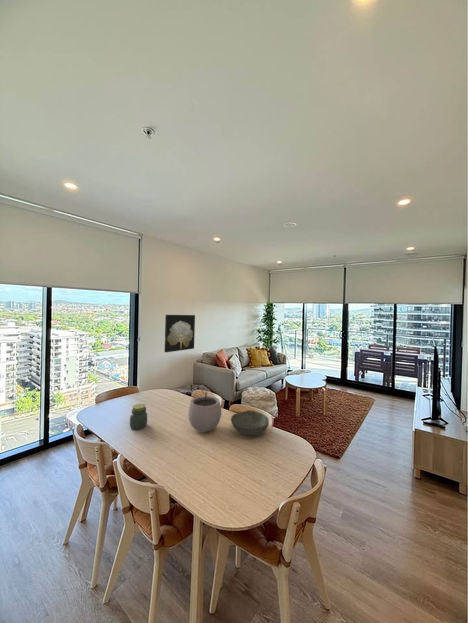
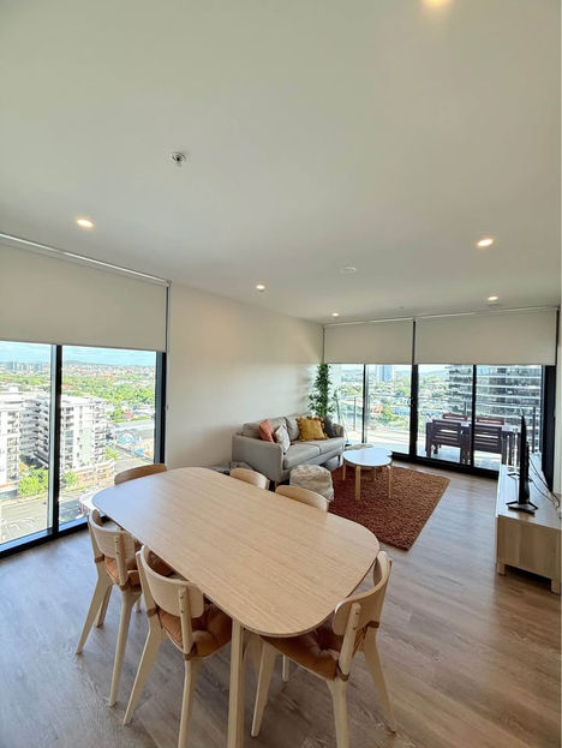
- plant pot [187,389,222,433]
- wall art [164,314,196,353]
- bowl [230,409,270,437]
- jar [129,403,148,431]
